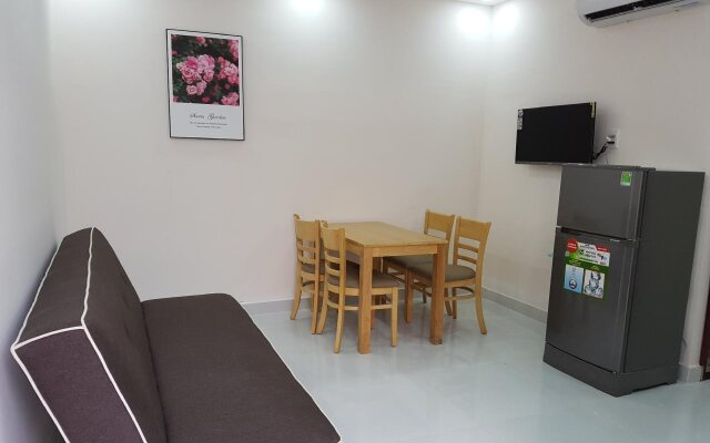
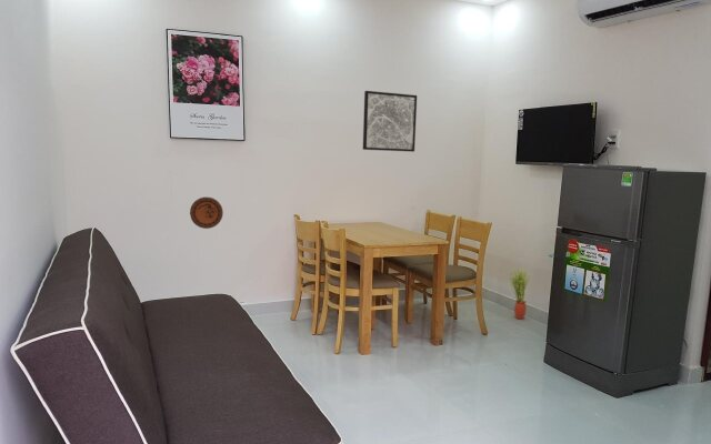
+ decorative plate [189,196,224,230]
+ wall art [362,90,418,153]
+ potted plant [508,266,531,320]
